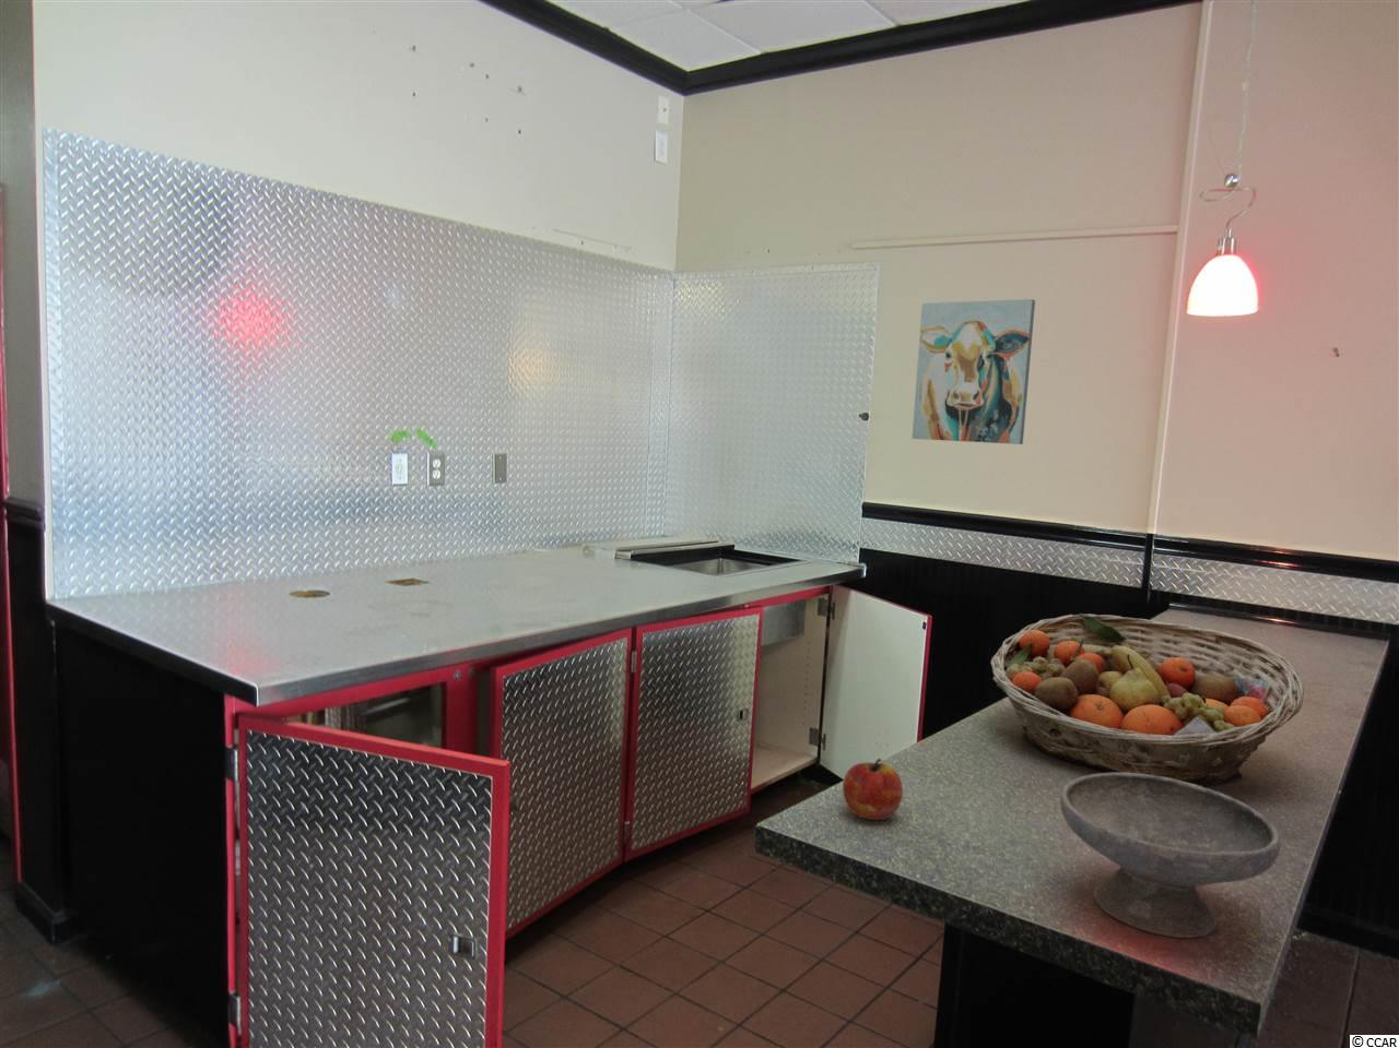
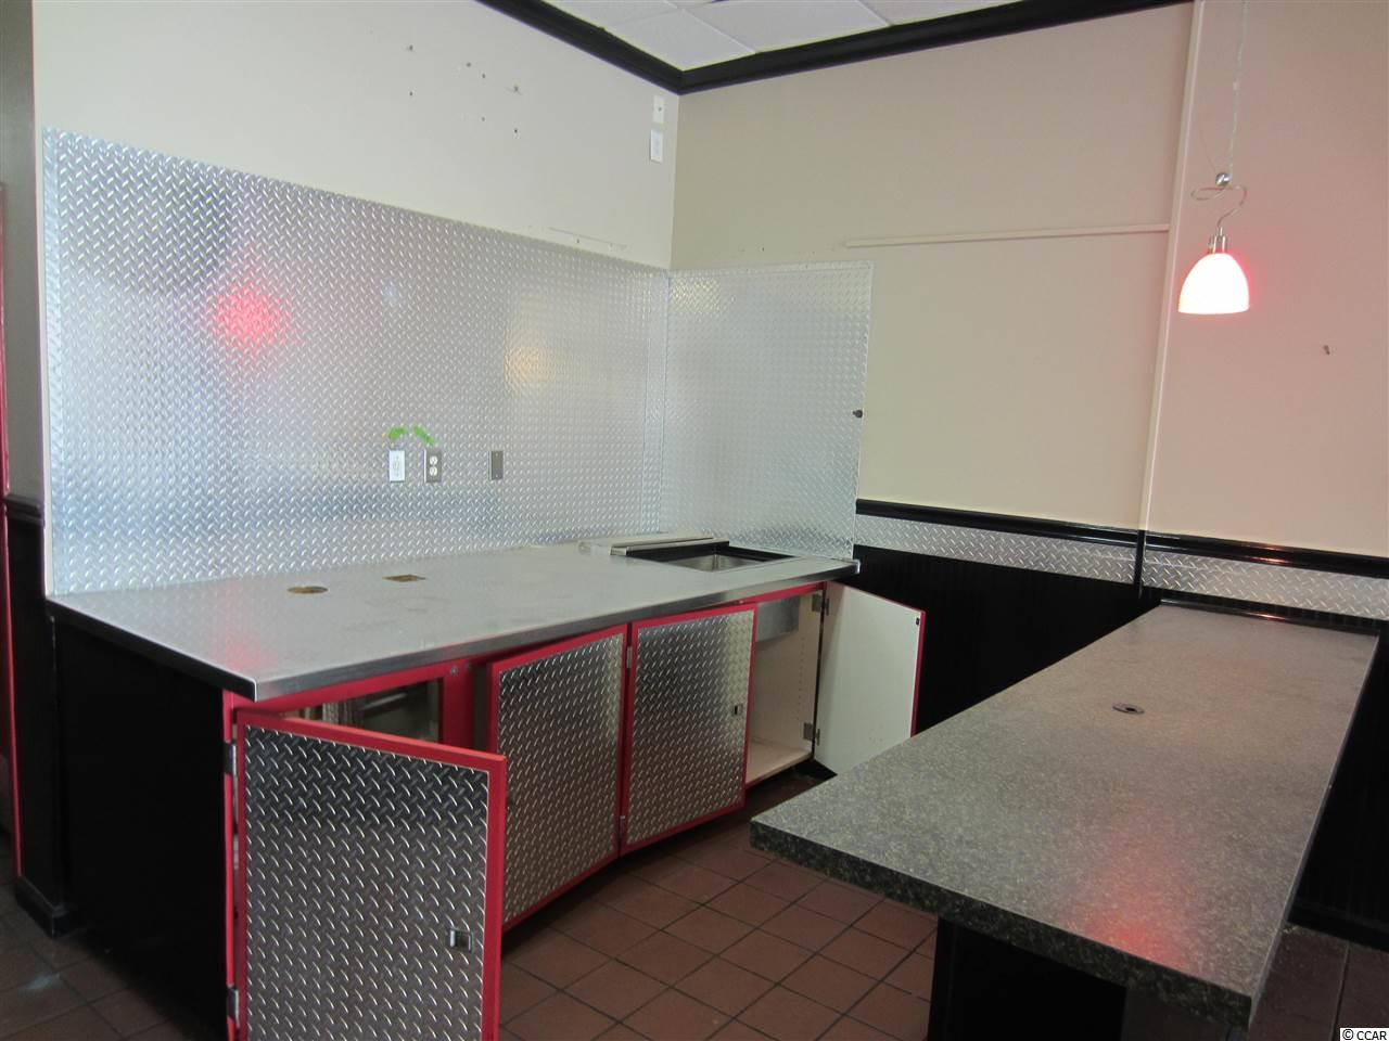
- bowl [1059,772,1281,939]
- apple [842,757,904,821]
- wall art [910,298,1037,446]
- fruit basket [989,612,1305,787]
